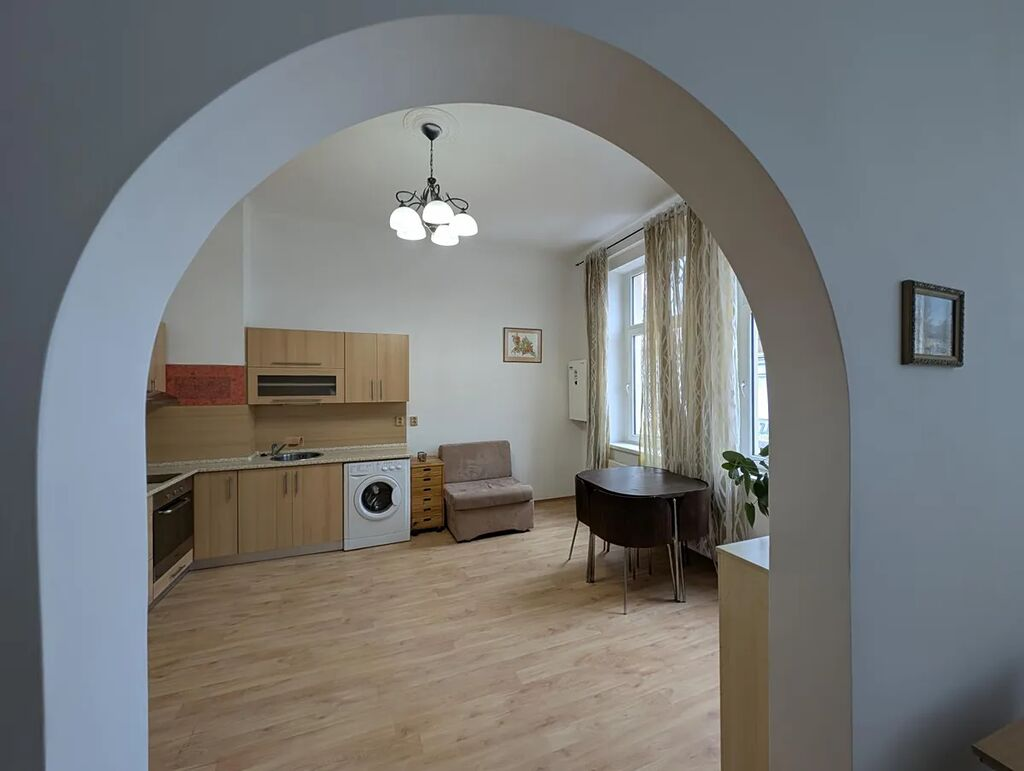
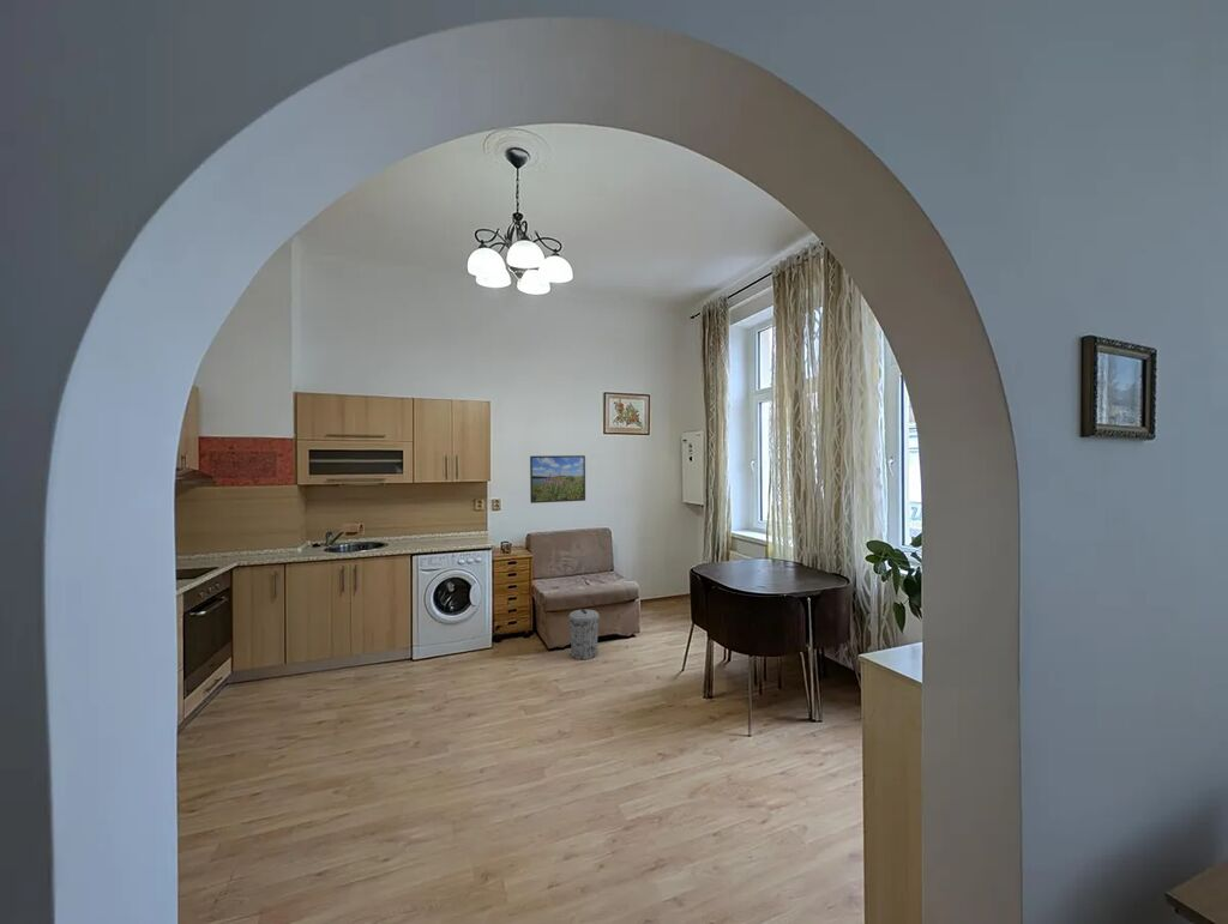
+ trash can [567,609,600,662]
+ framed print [529,454,586,505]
